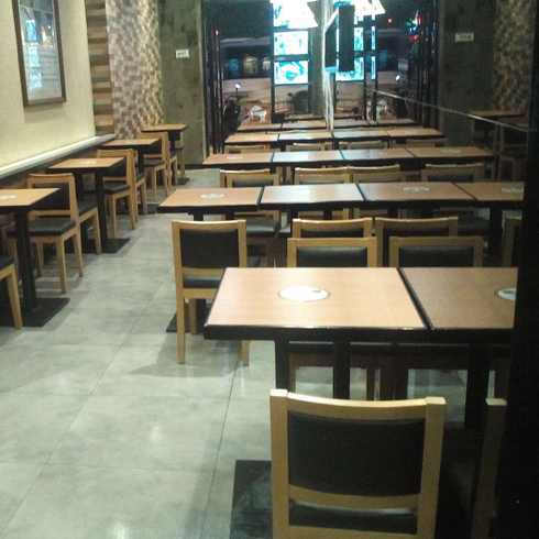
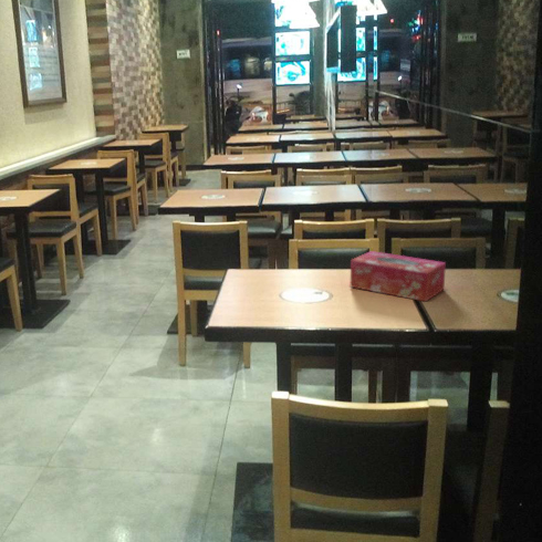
+ tissue box [350,250,447,303]
